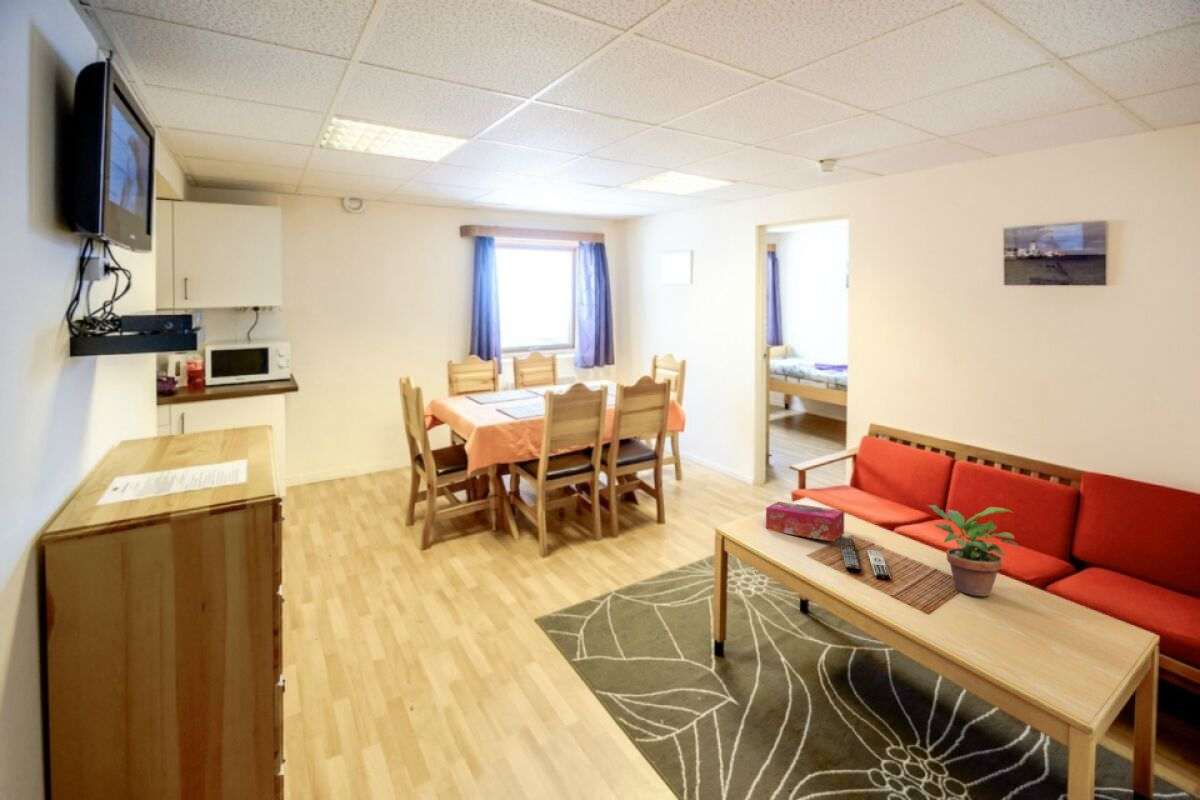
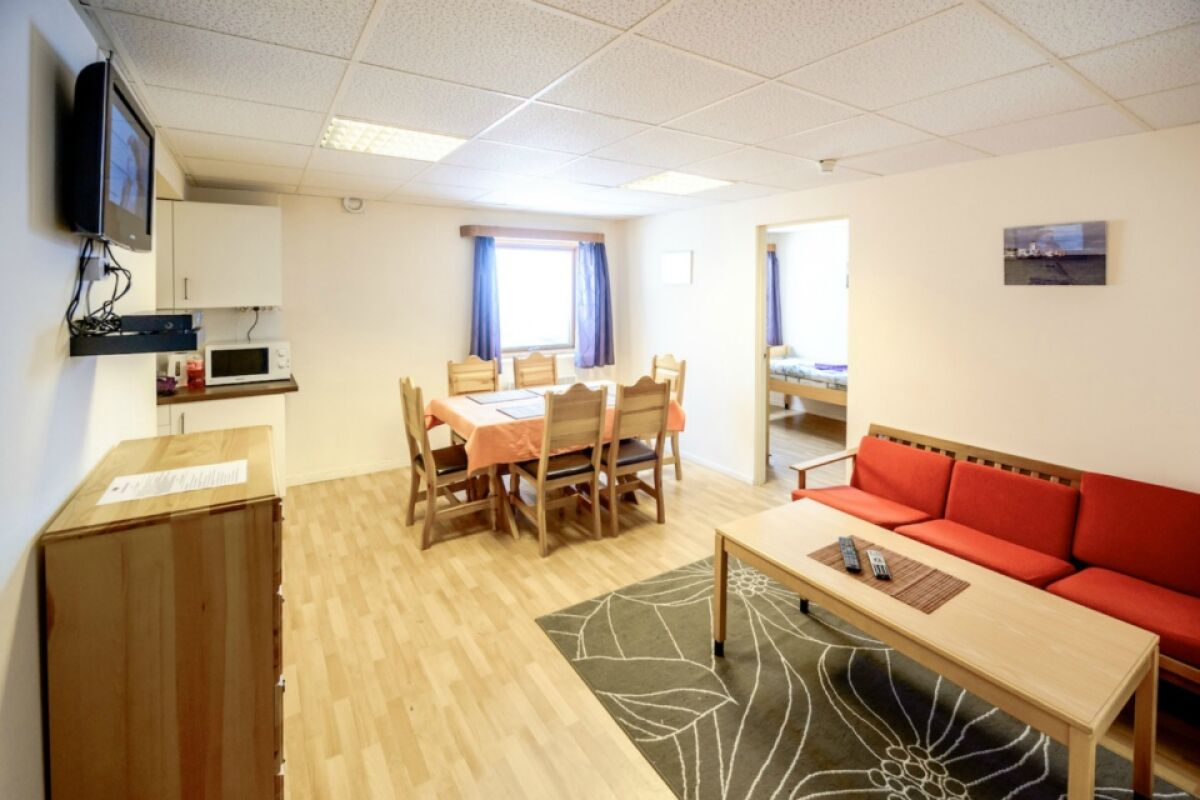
- potted plant [926,504,1019,597]
- tissue box [765,501,845,543]
